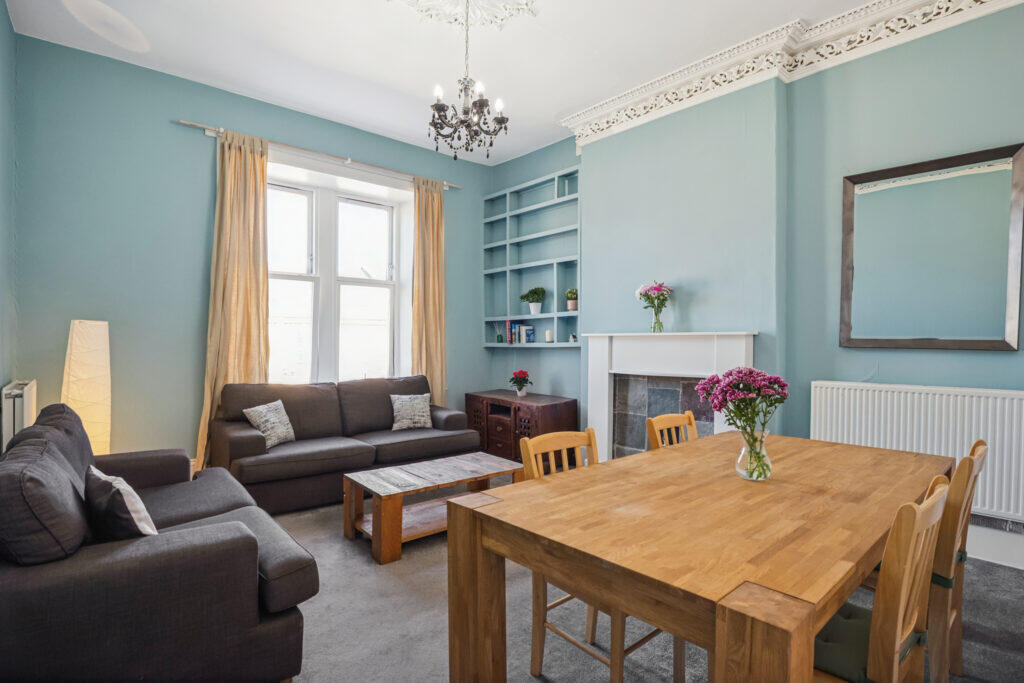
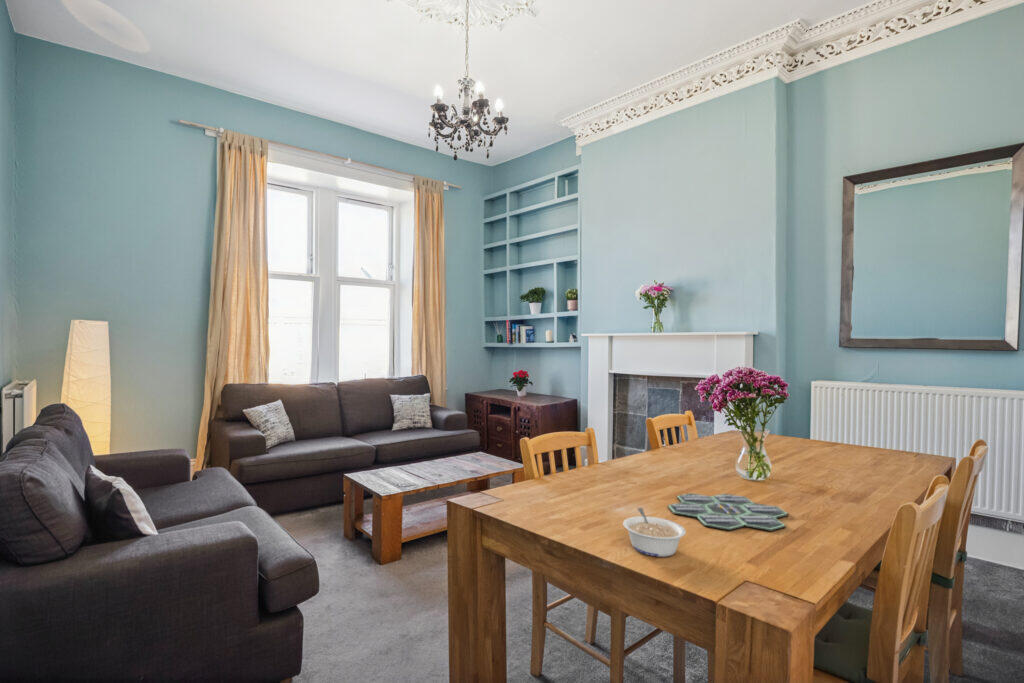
+ legume [622,507,687,558]
+ board game [667,492,789,532]
